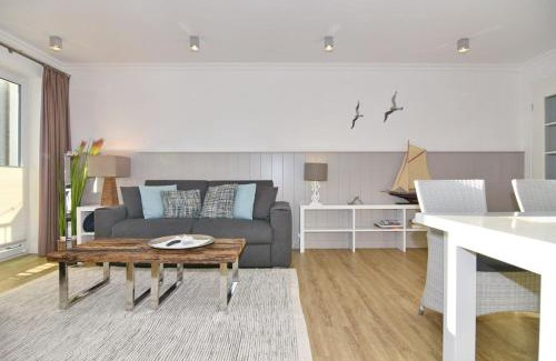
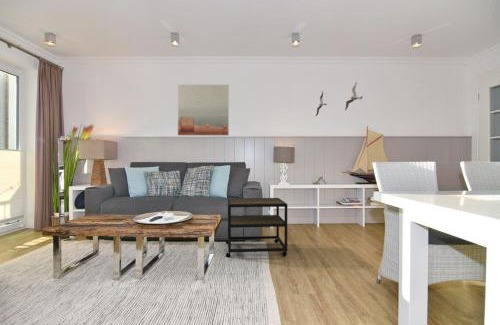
+ side table [225,197,288,258]
+ wall art [177,84,230,136]
